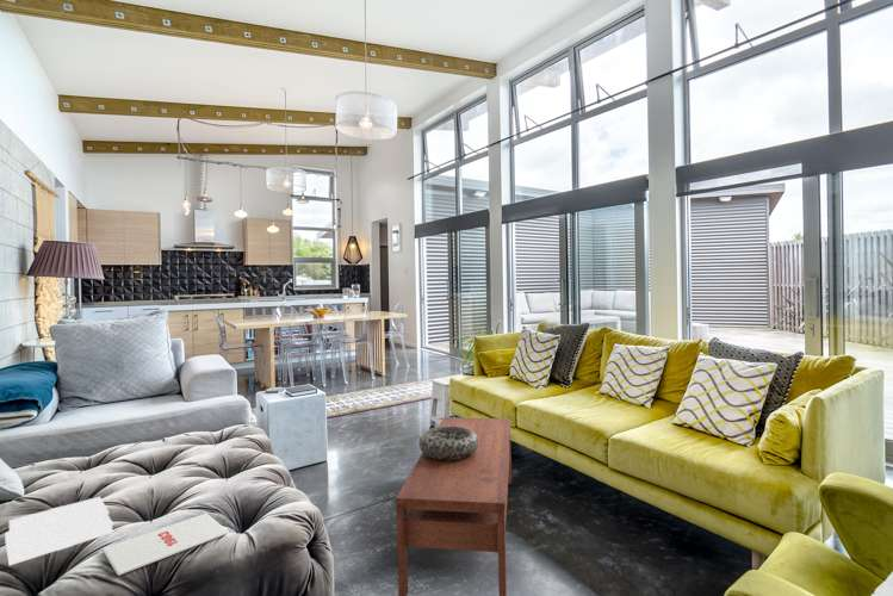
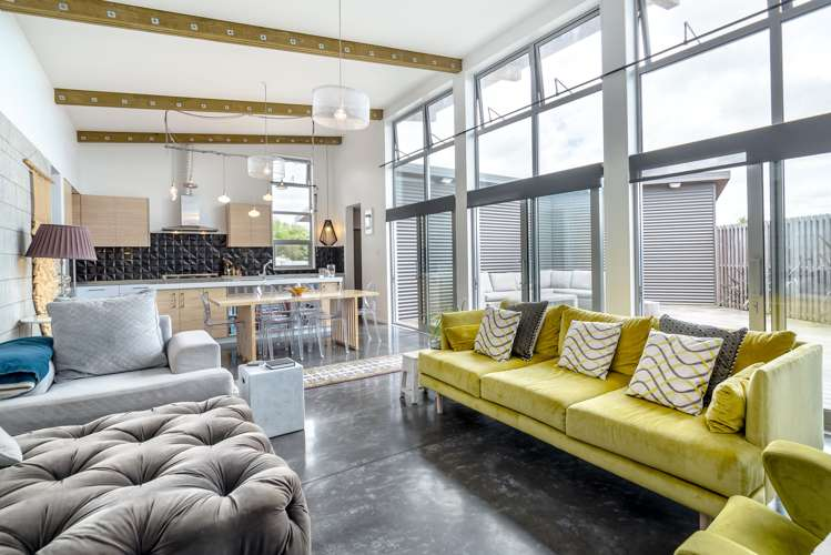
- coffee table [395,416,513,596]
- magazine [101,513,230,577]
- book [4,496,114,566]
- decorative bowl [417,426,478,460]
